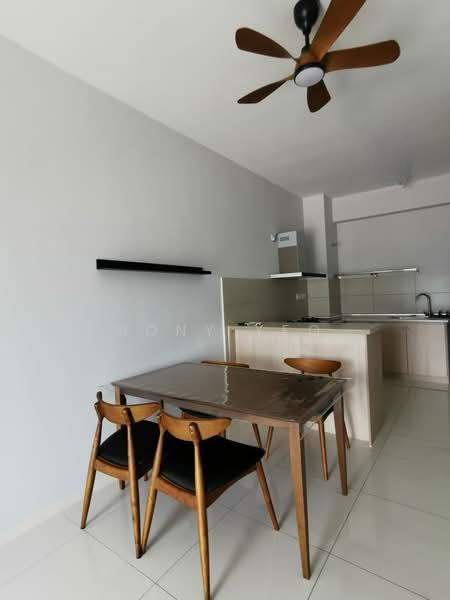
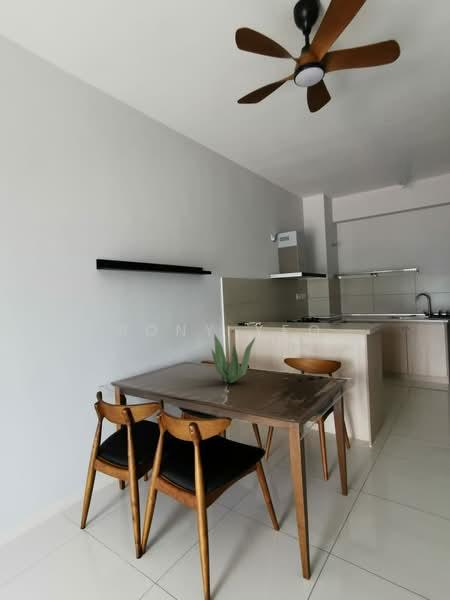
+ plant [210,332,257,384]
